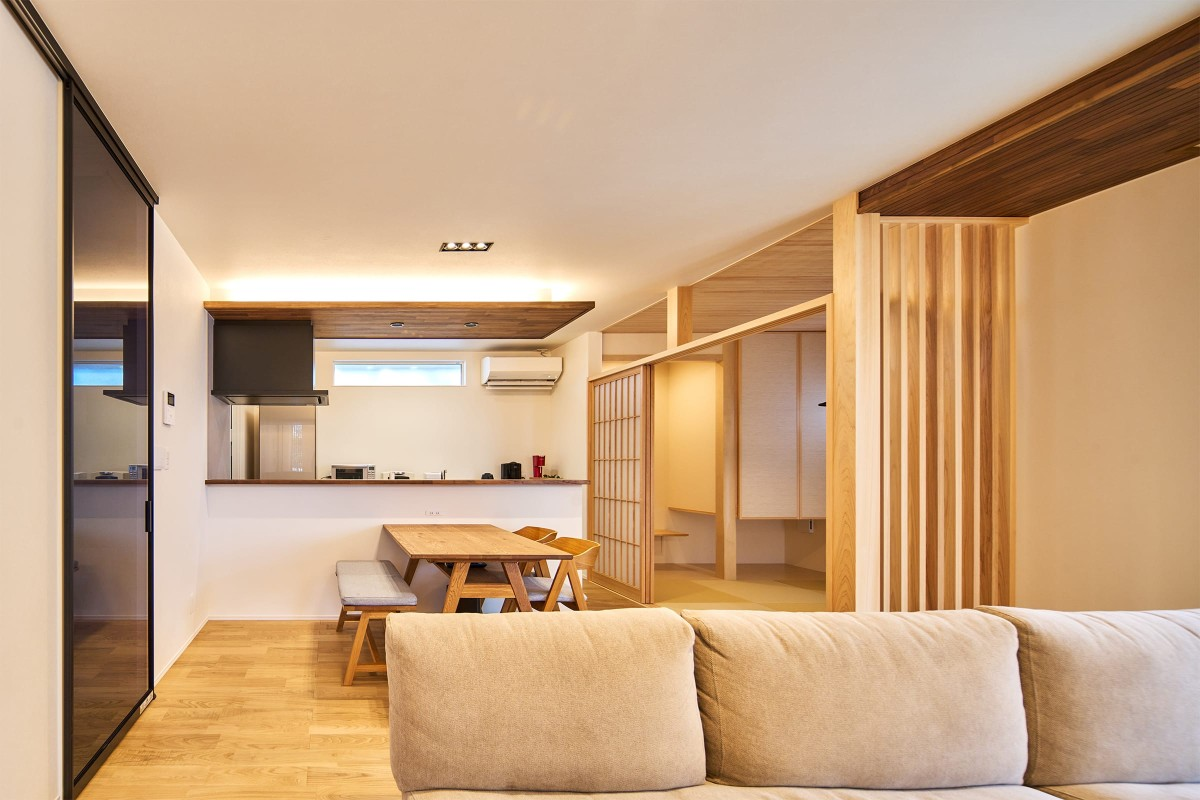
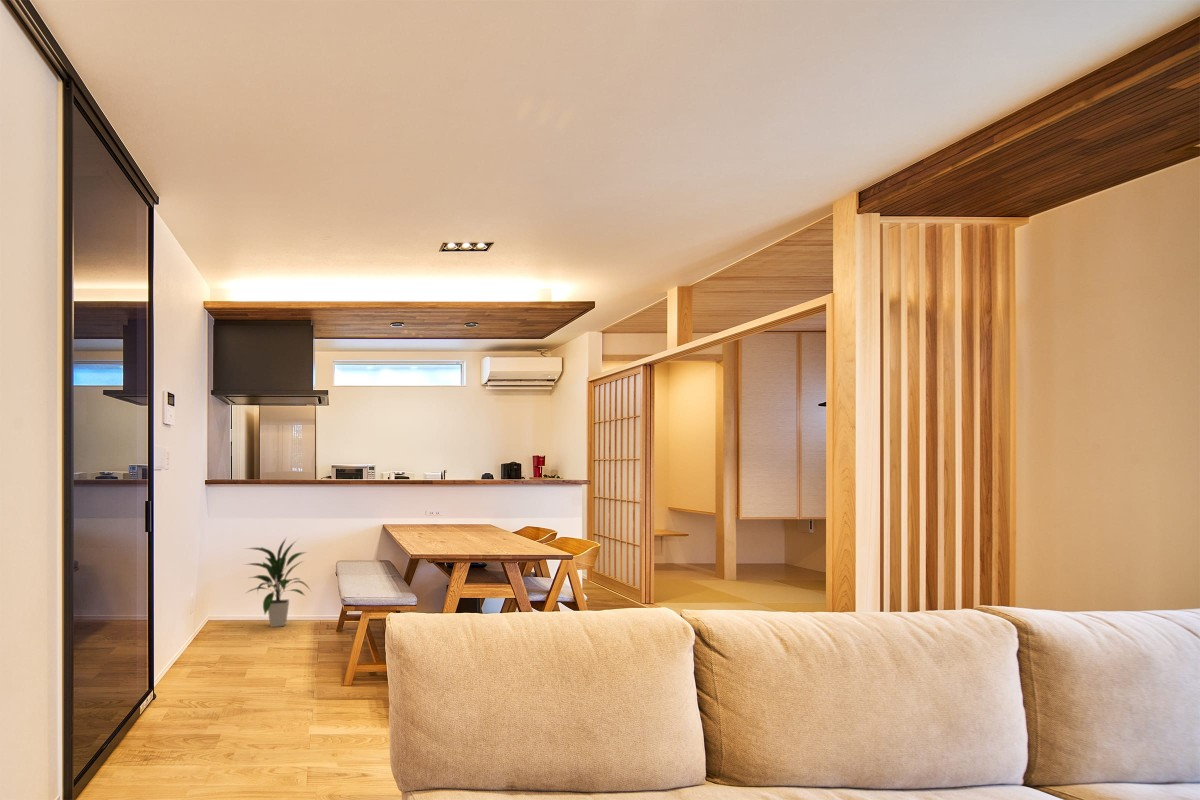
+ indoor plant [241,537,311,628]
